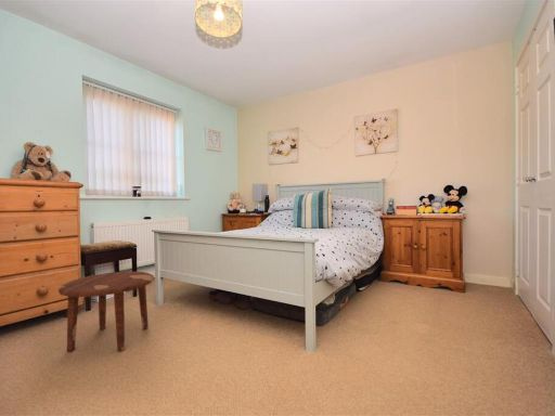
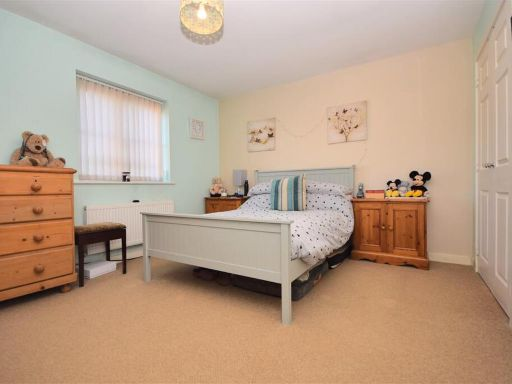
- side table [57,271,155,352]
